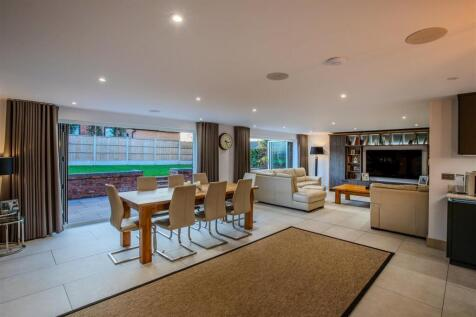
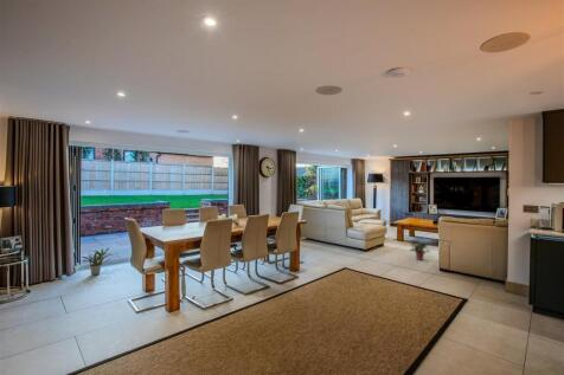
+ potted plant [81,247,114,277]
+ potted plant [409,239,431,261]
